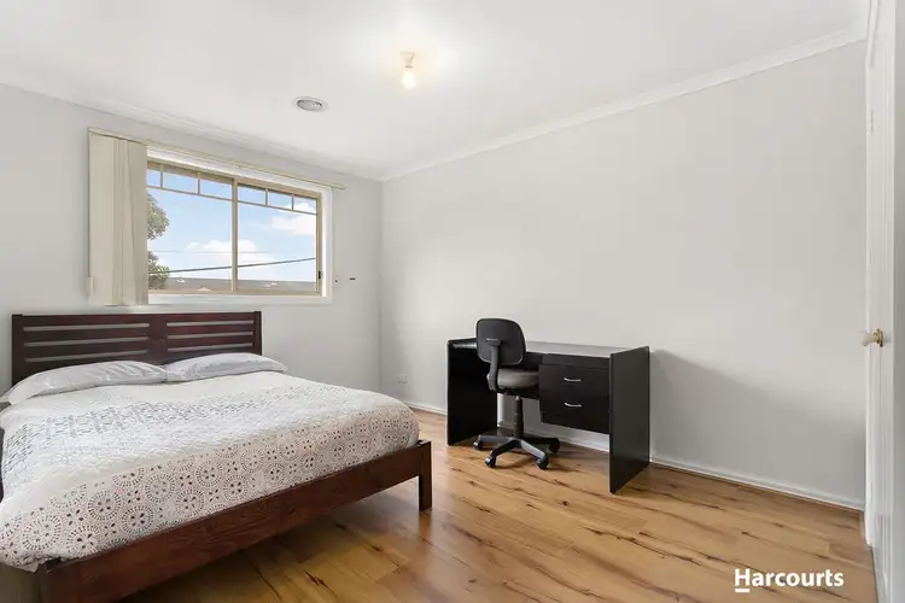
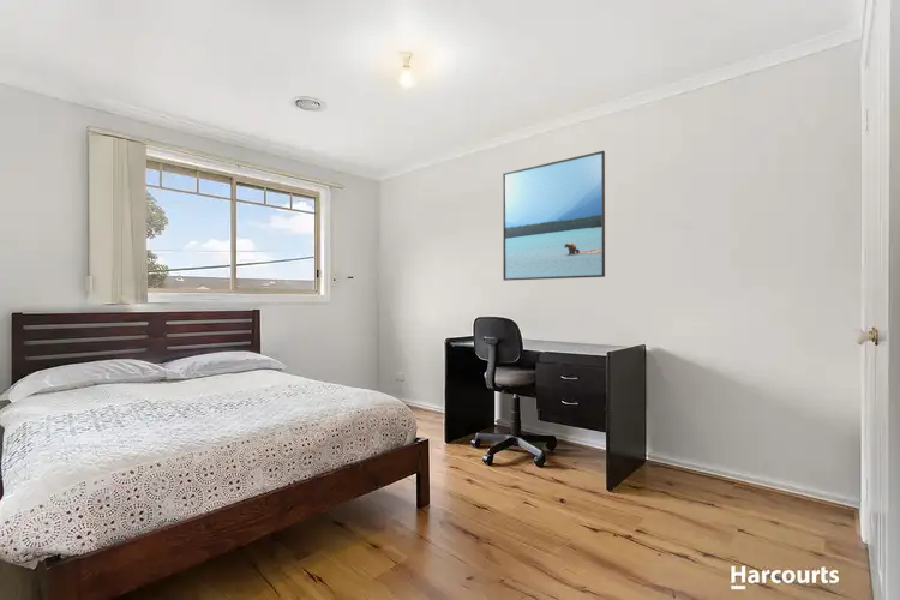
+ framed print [502,150,606,282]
